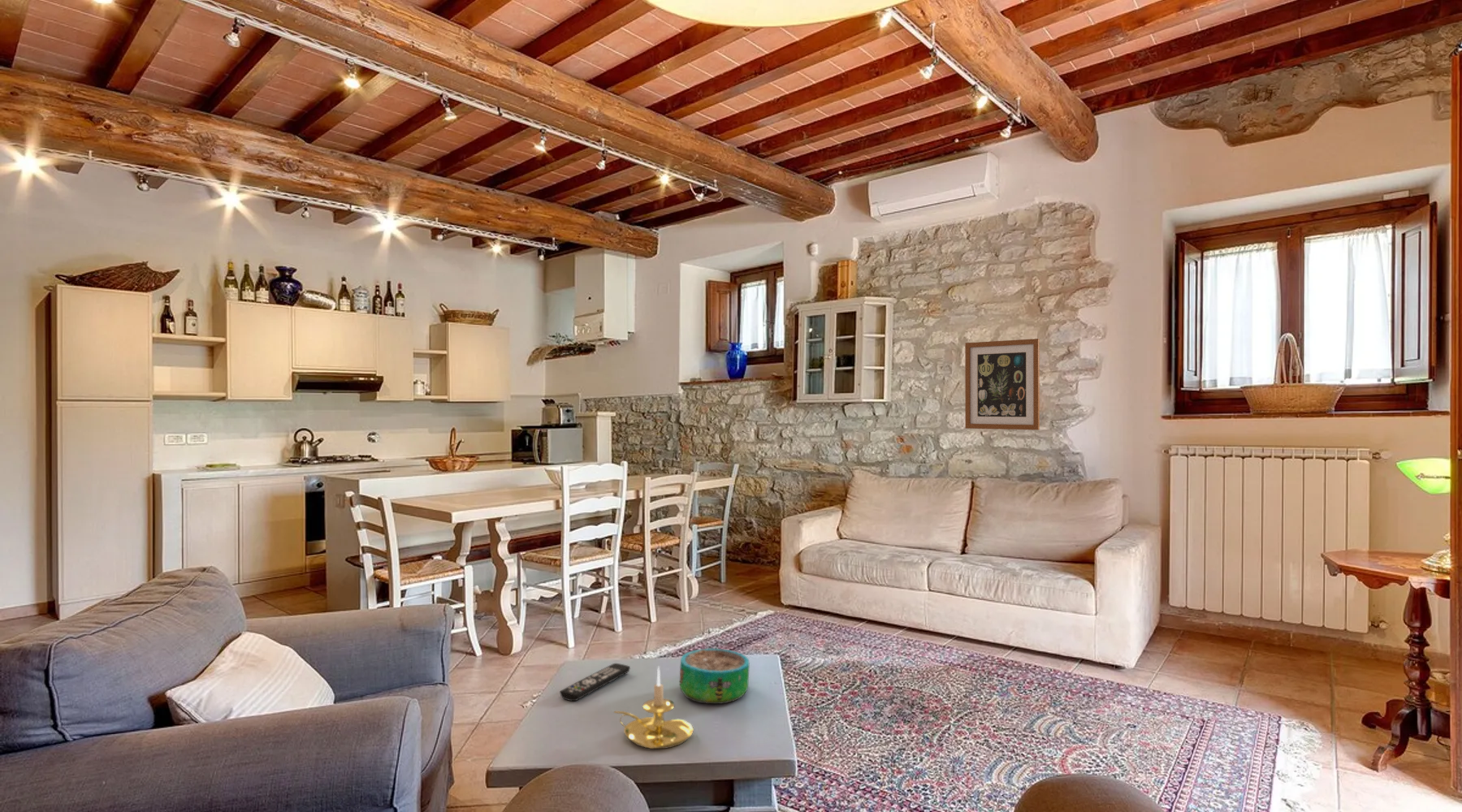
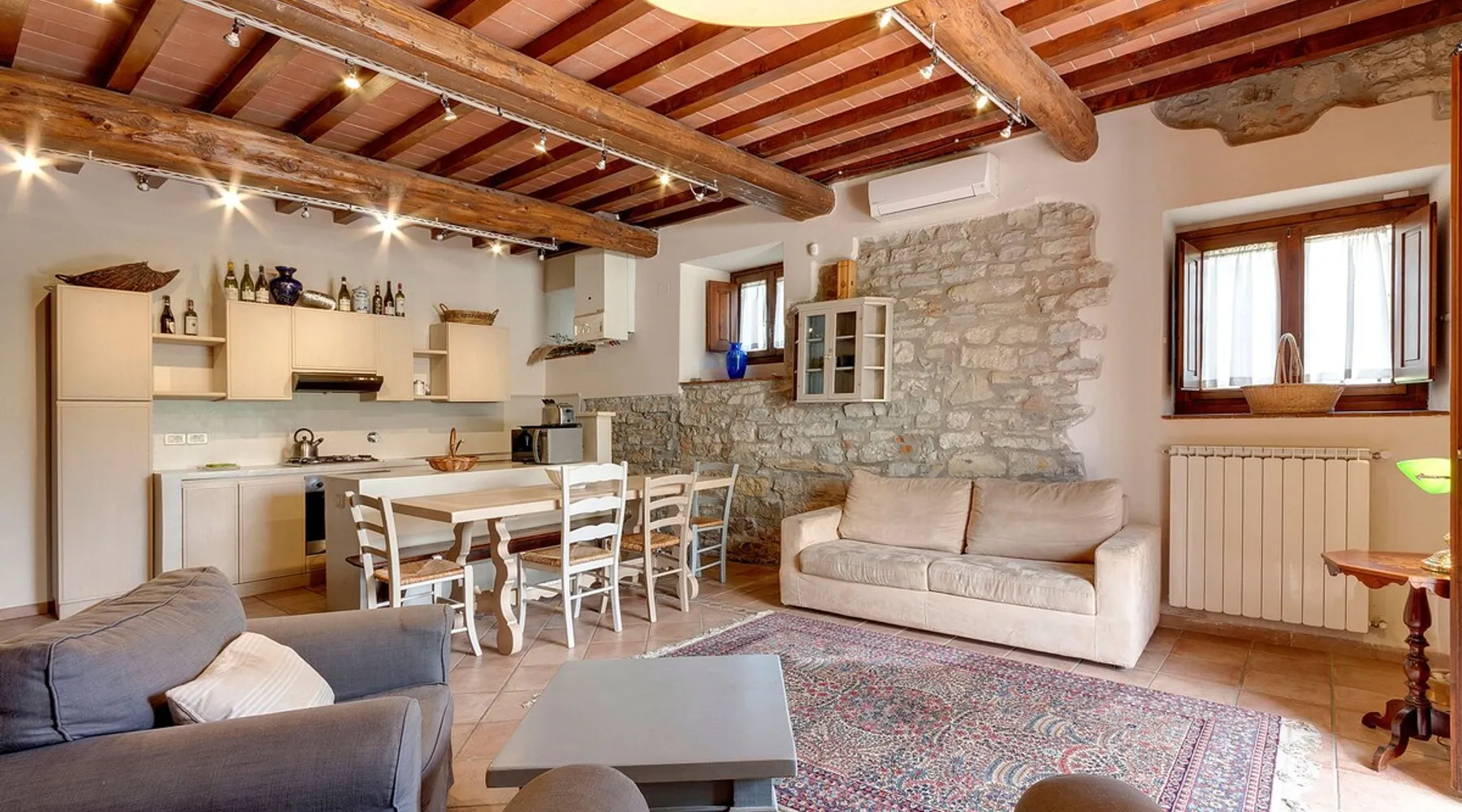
- candle holder [613,666,694,749]
- wall art [964,338,1040,430]
- decorative bowl [679,648,750,705]
- remote control [559,663,631,702]
